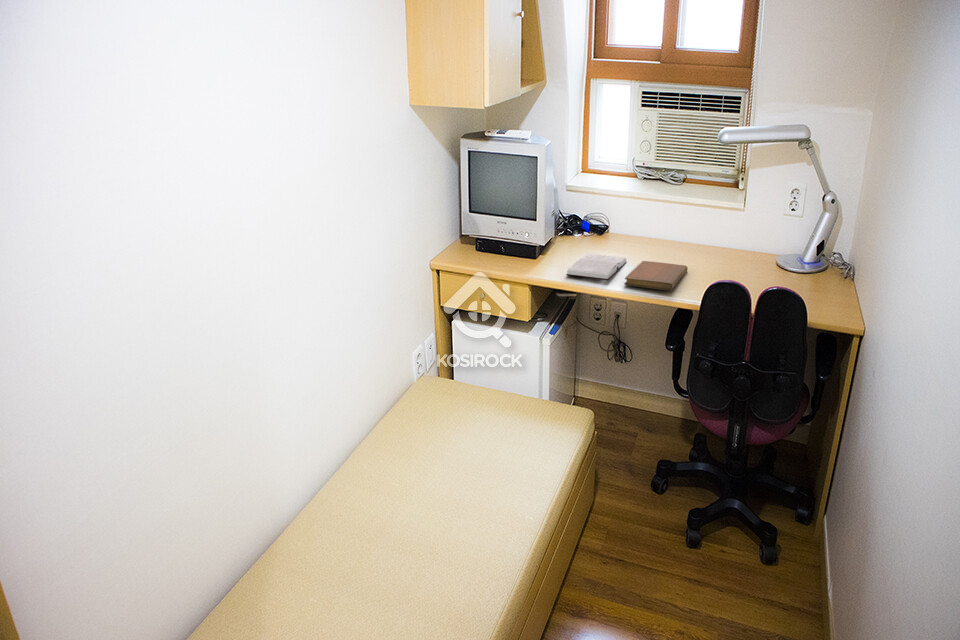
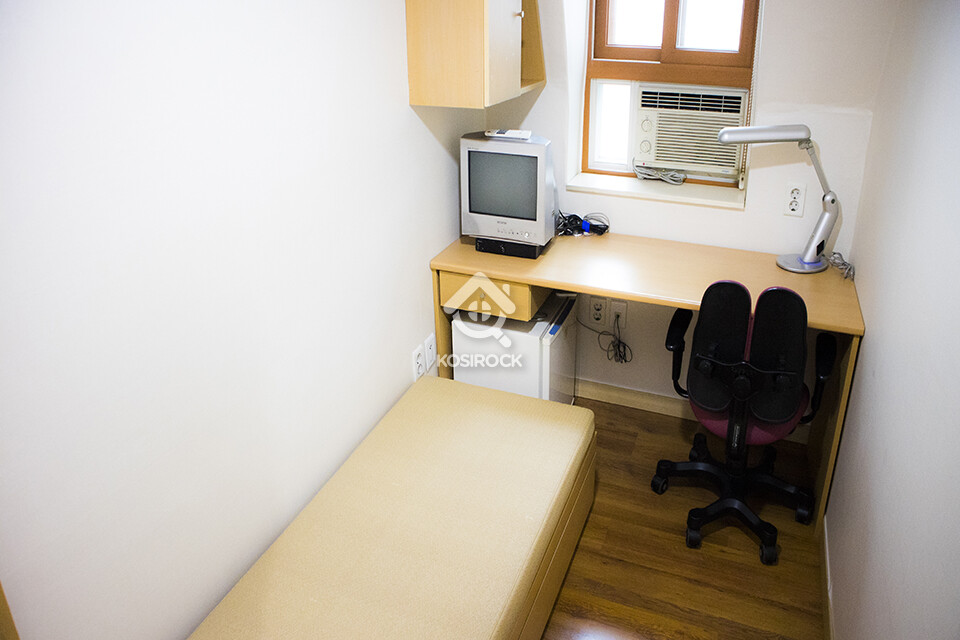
- notebook [624,260,689,291]
- hardback book [565,253,628,281]
